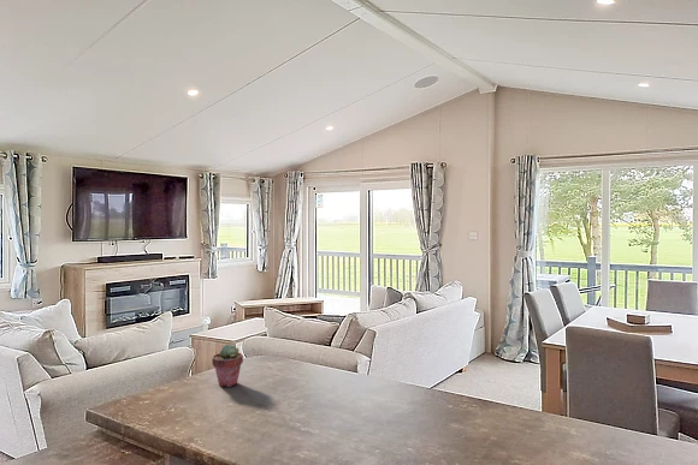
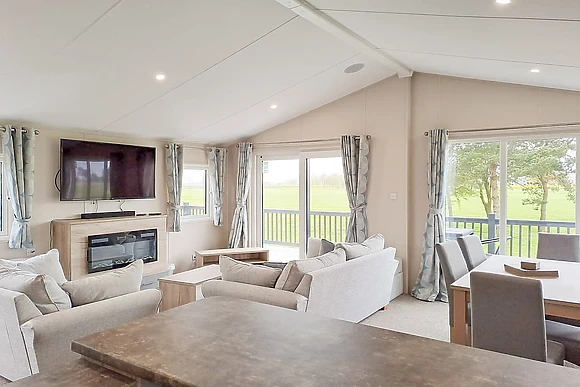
- potted succulent [211,344,244,388]
